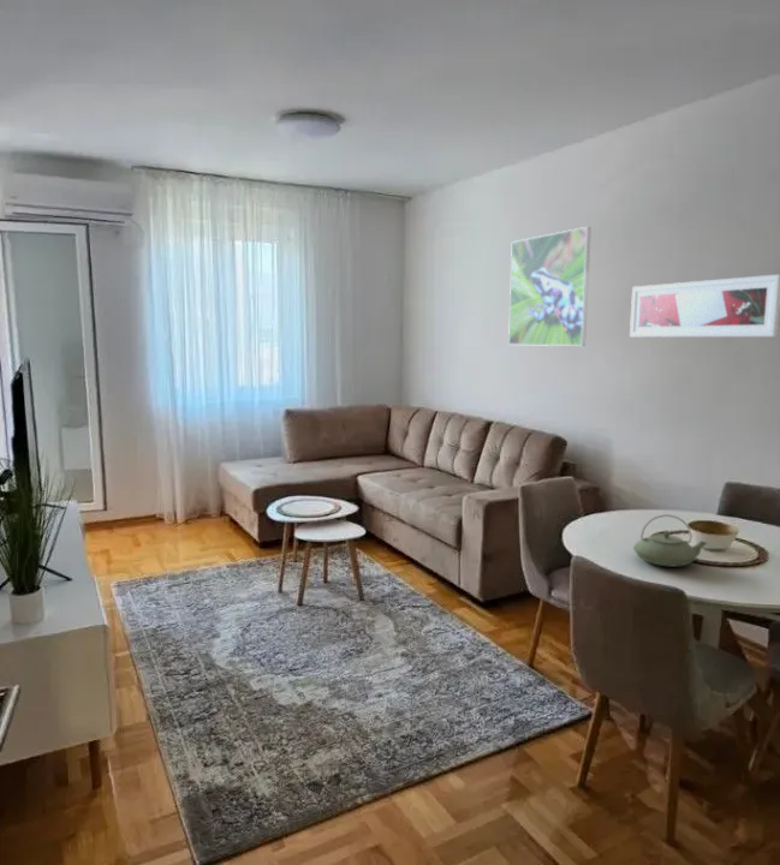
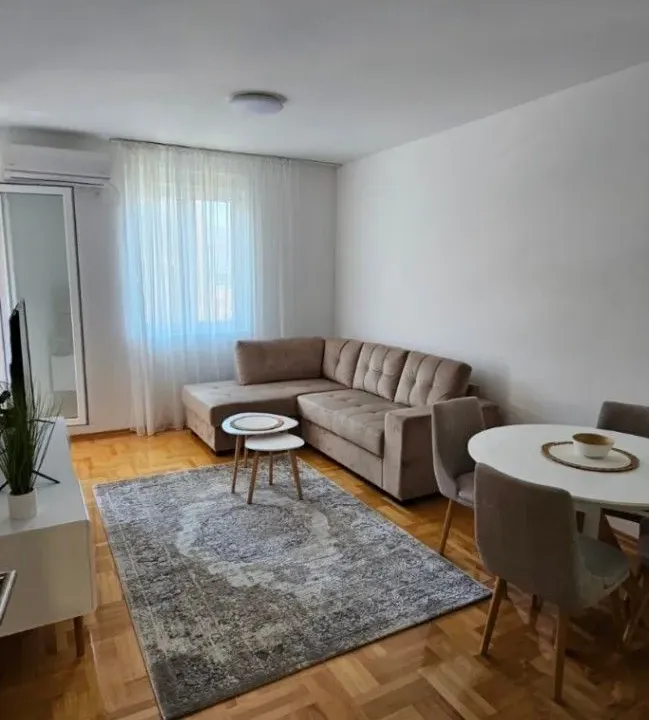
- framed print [507,226,593,347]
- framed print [629,274,780,338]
- teapot [632,514,708,568]
